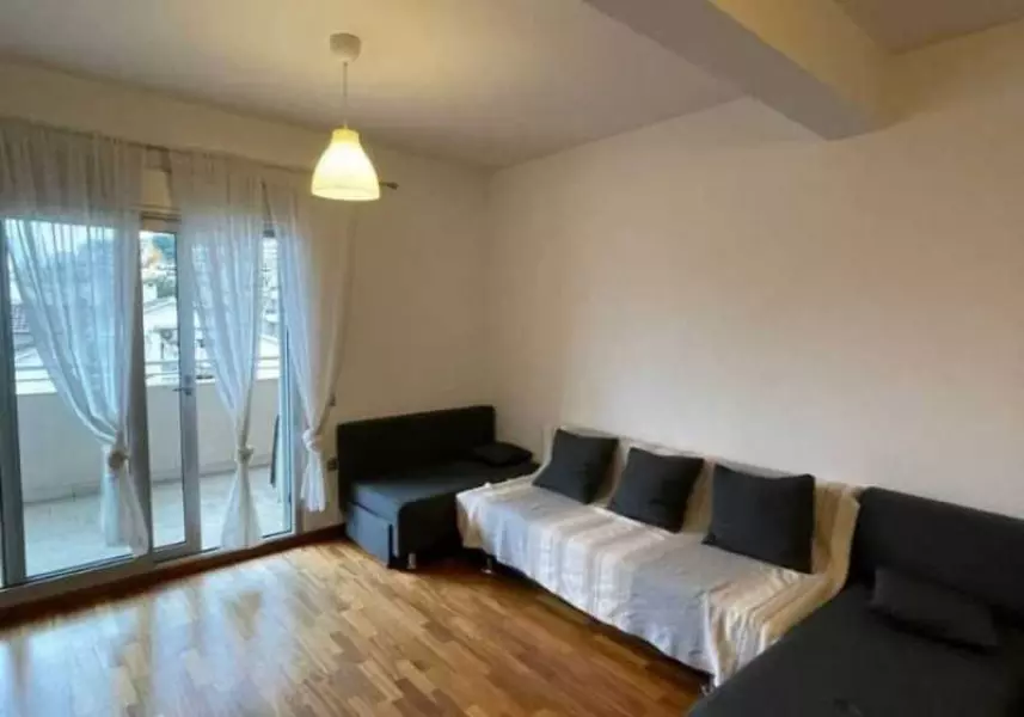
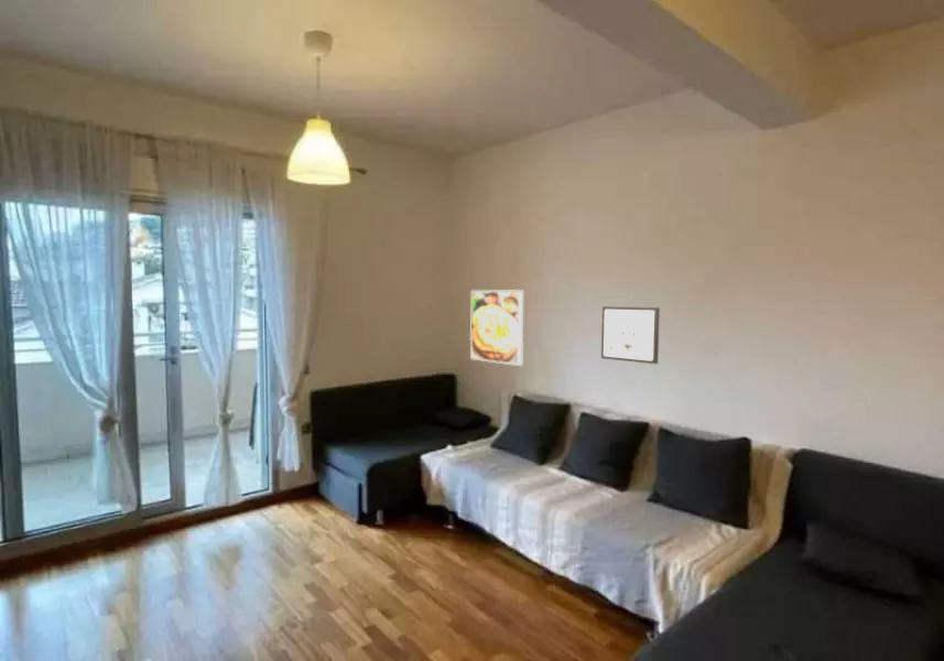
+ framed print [469,289,524,367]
+ wall art [600,305,661,365]
